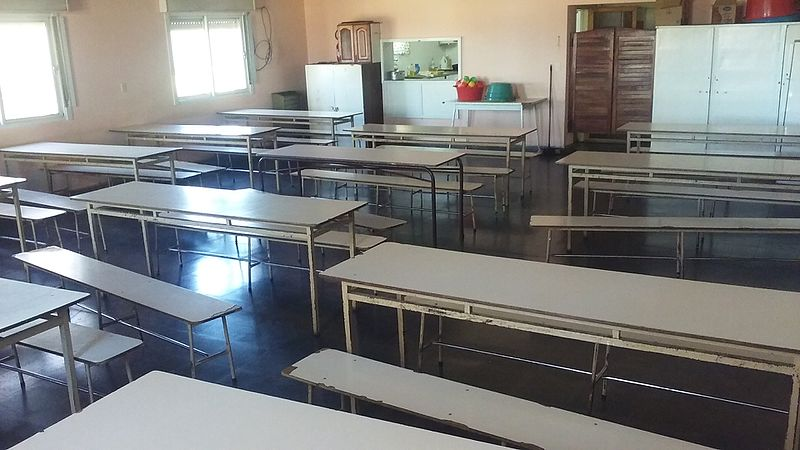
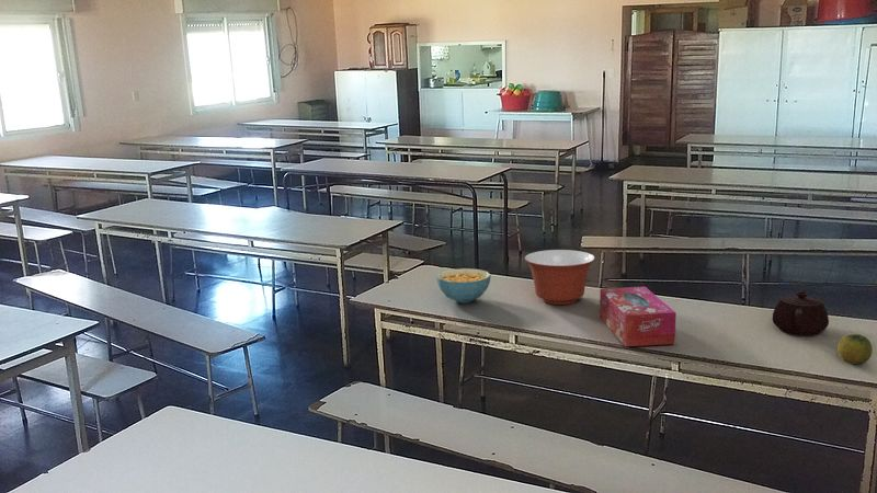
+ fruit [836,333,874,365]
+ tissue box [599,286,677,347]
+ teapot [772,288,830,337]
+ cereal bowl [435,267,492,305]
+ mixing bowl [524,249,596,306]
